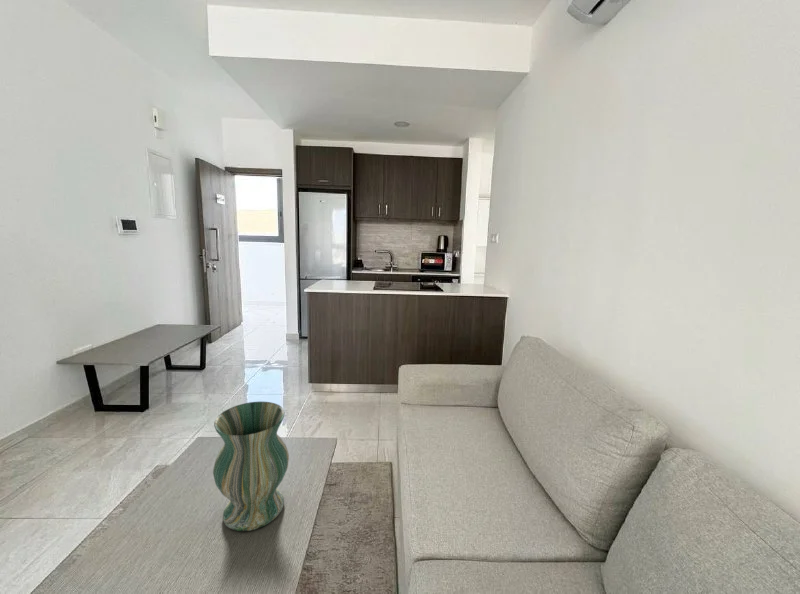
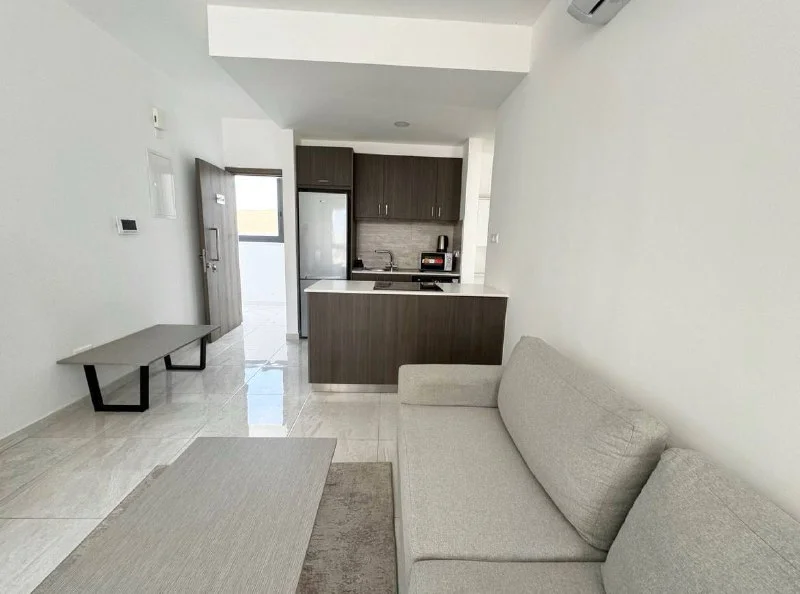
- vase [212,401,290,532]
